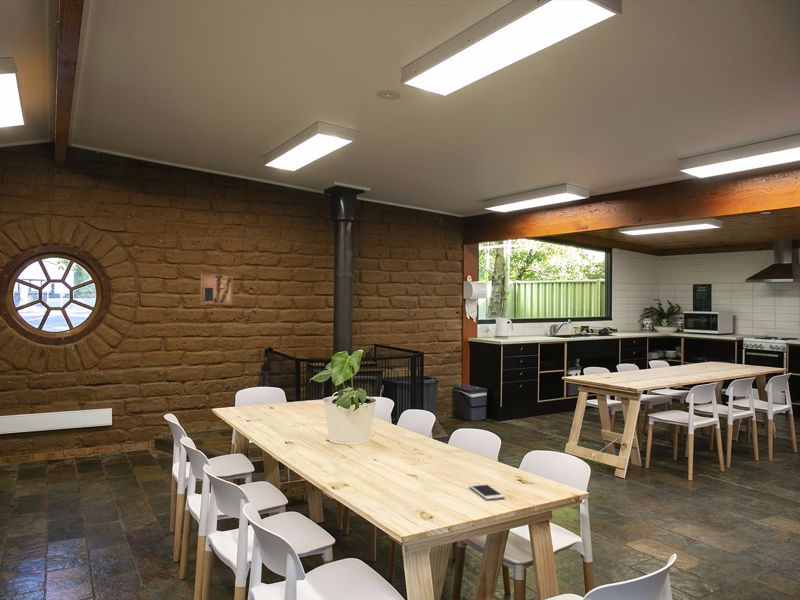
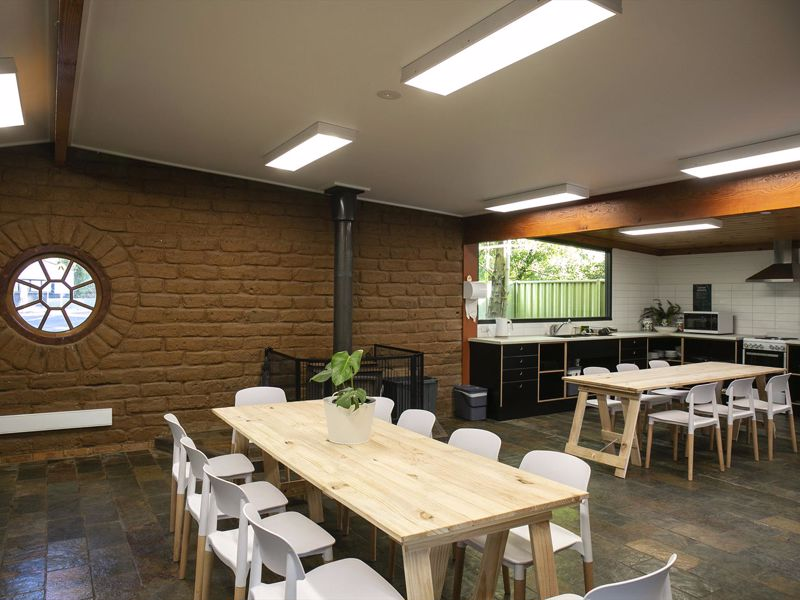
- wall art [200,273,234,305]
- cell phone [468,483,506,501]
